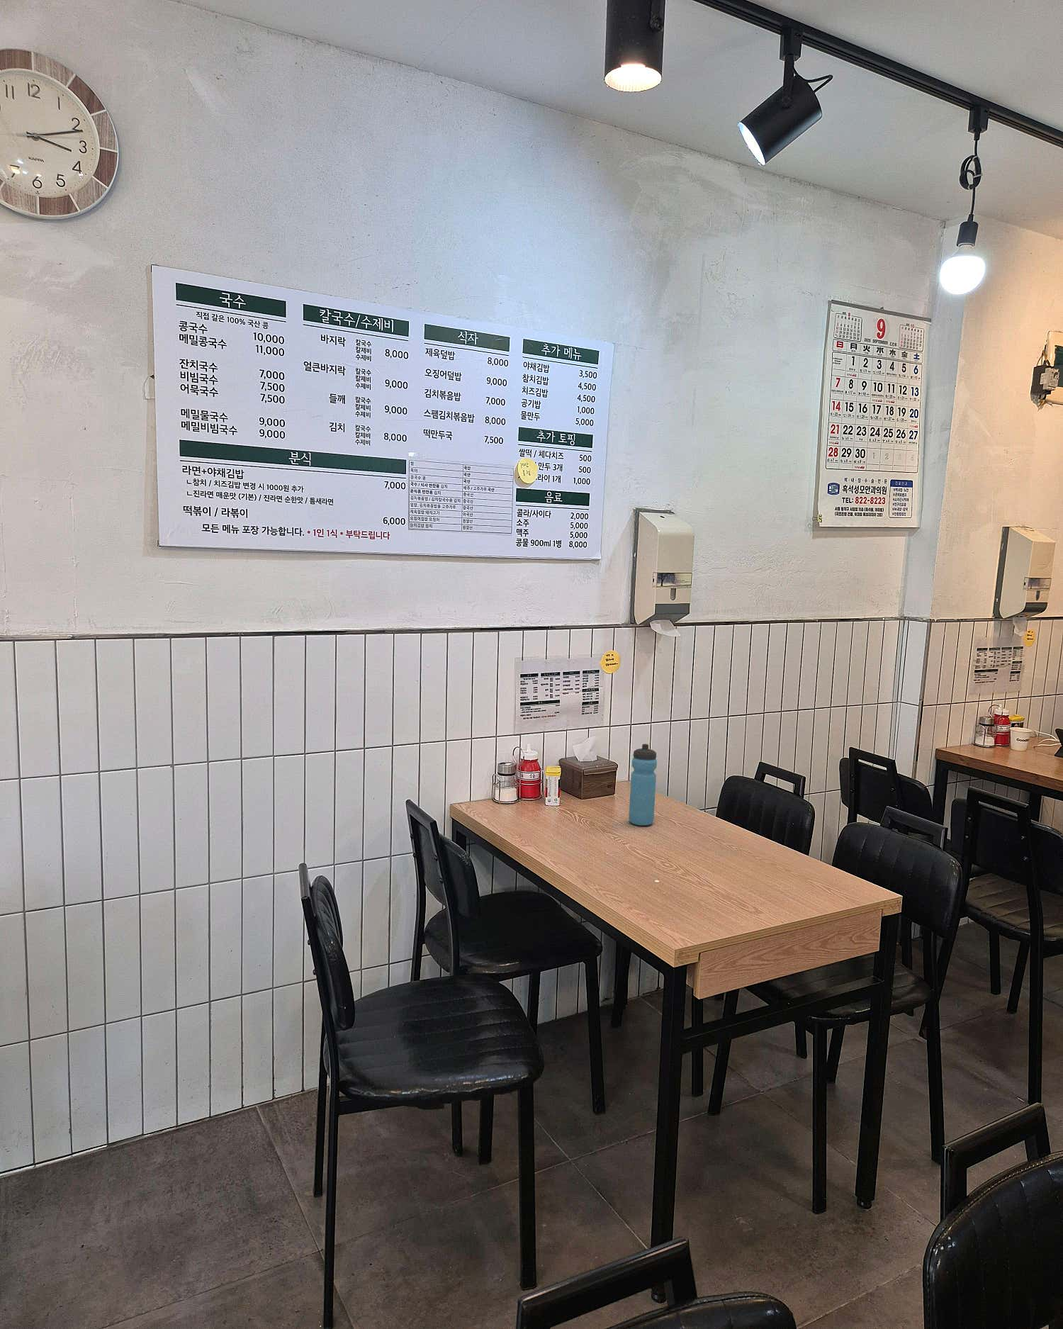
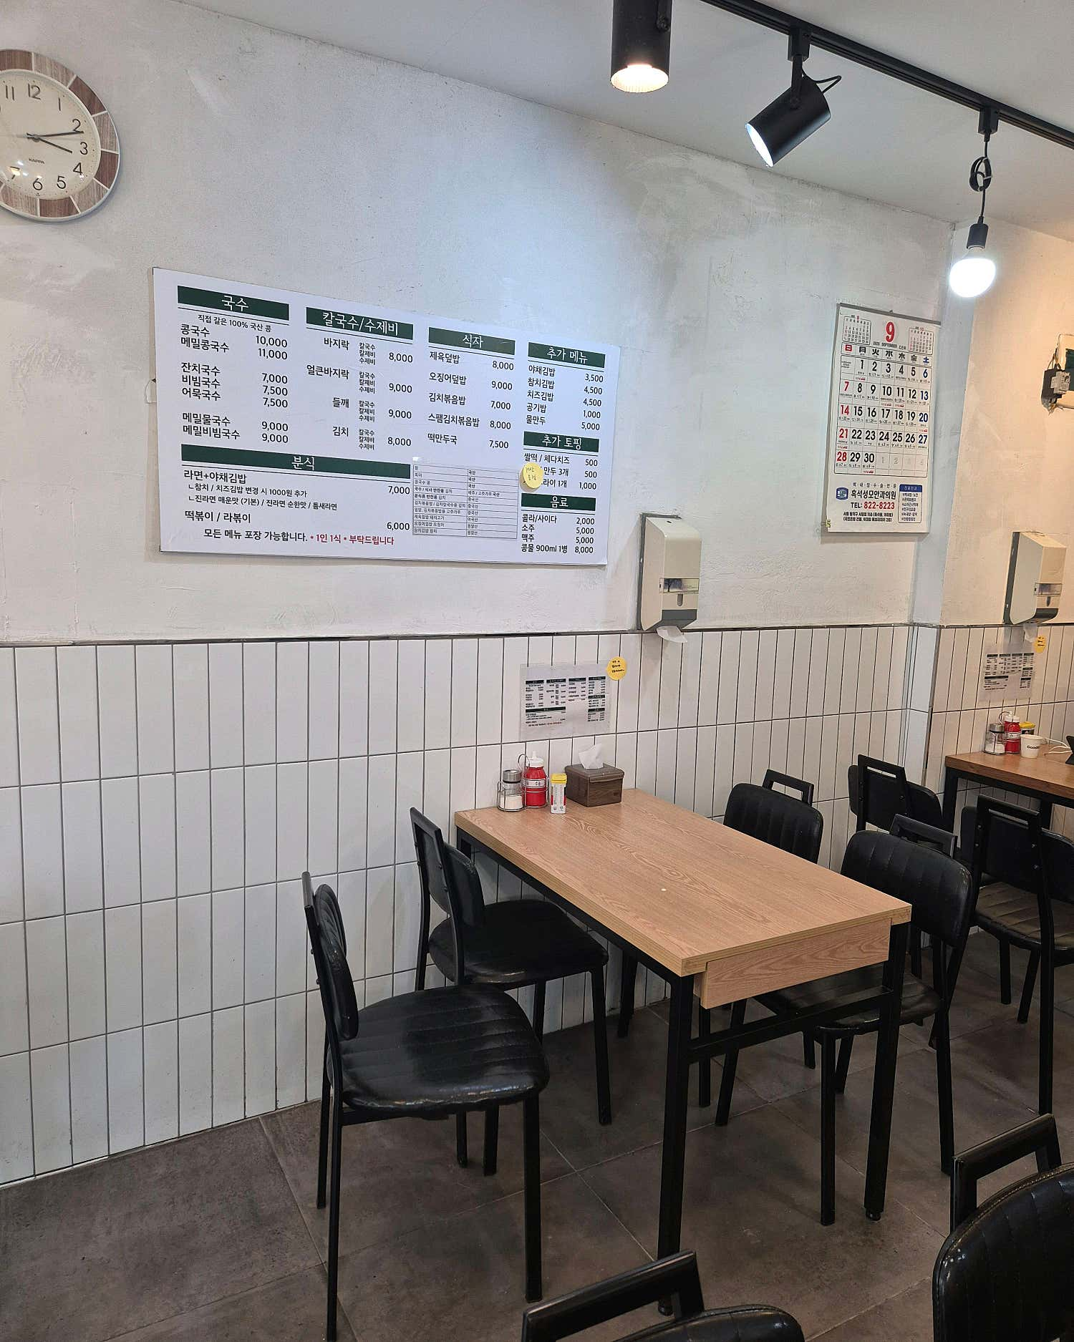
- water bottle [628,743,657,827]
